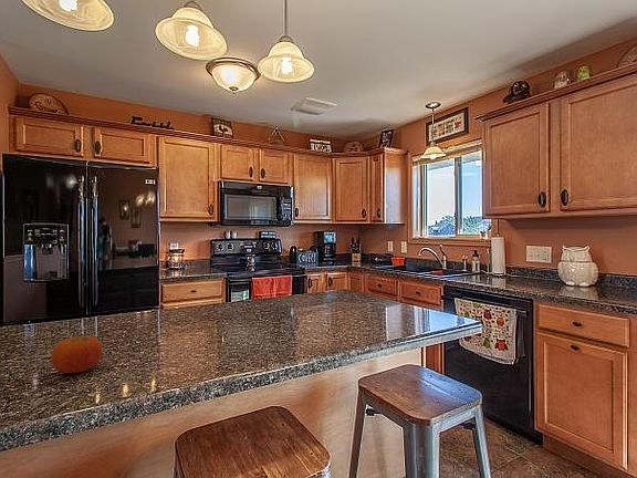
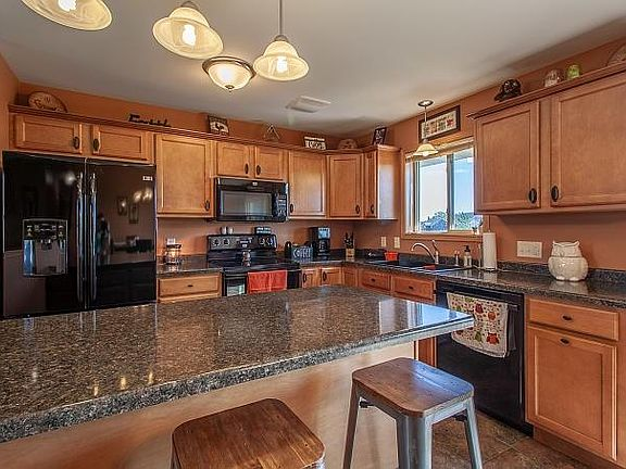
- fruit [50,335,104,374]
